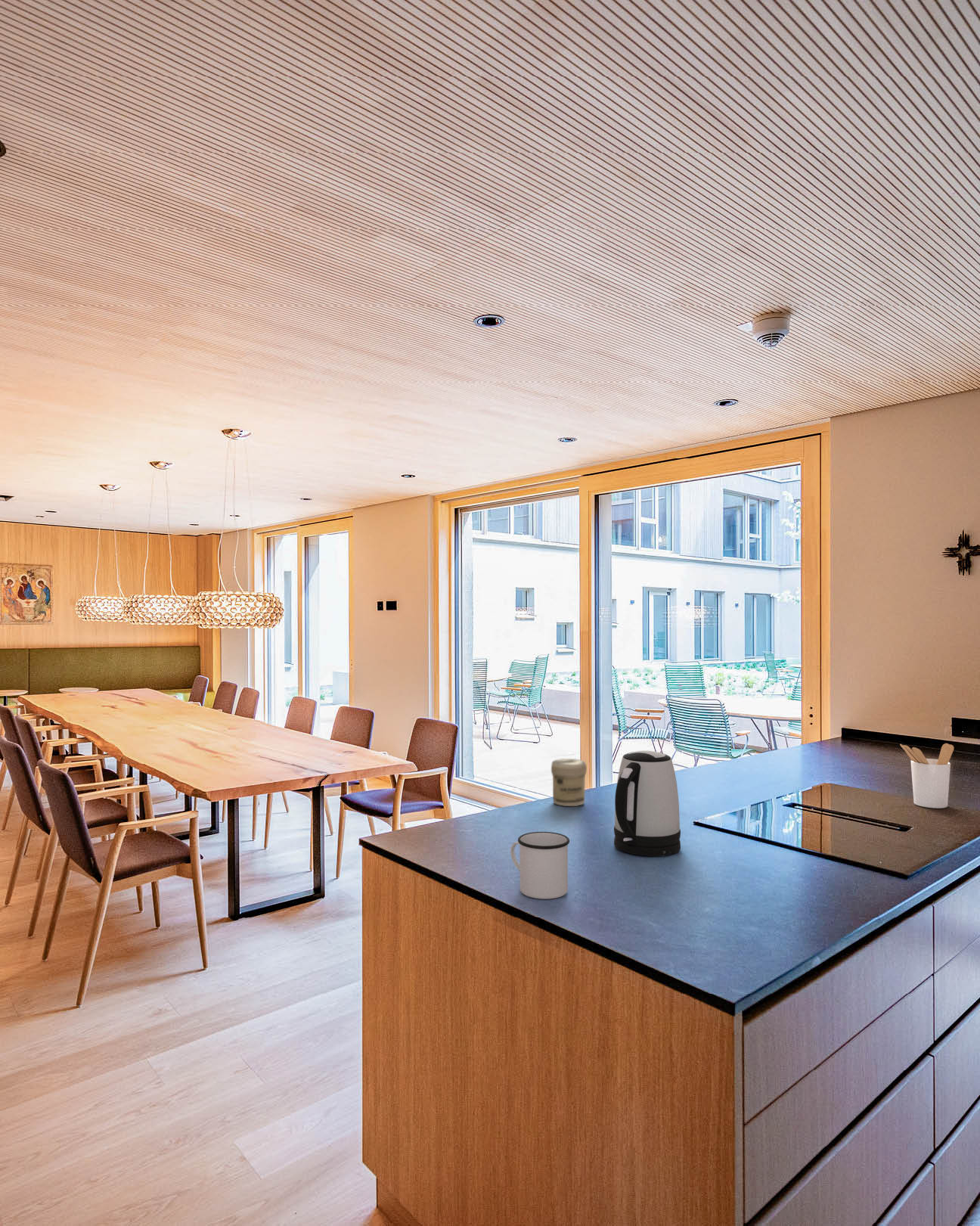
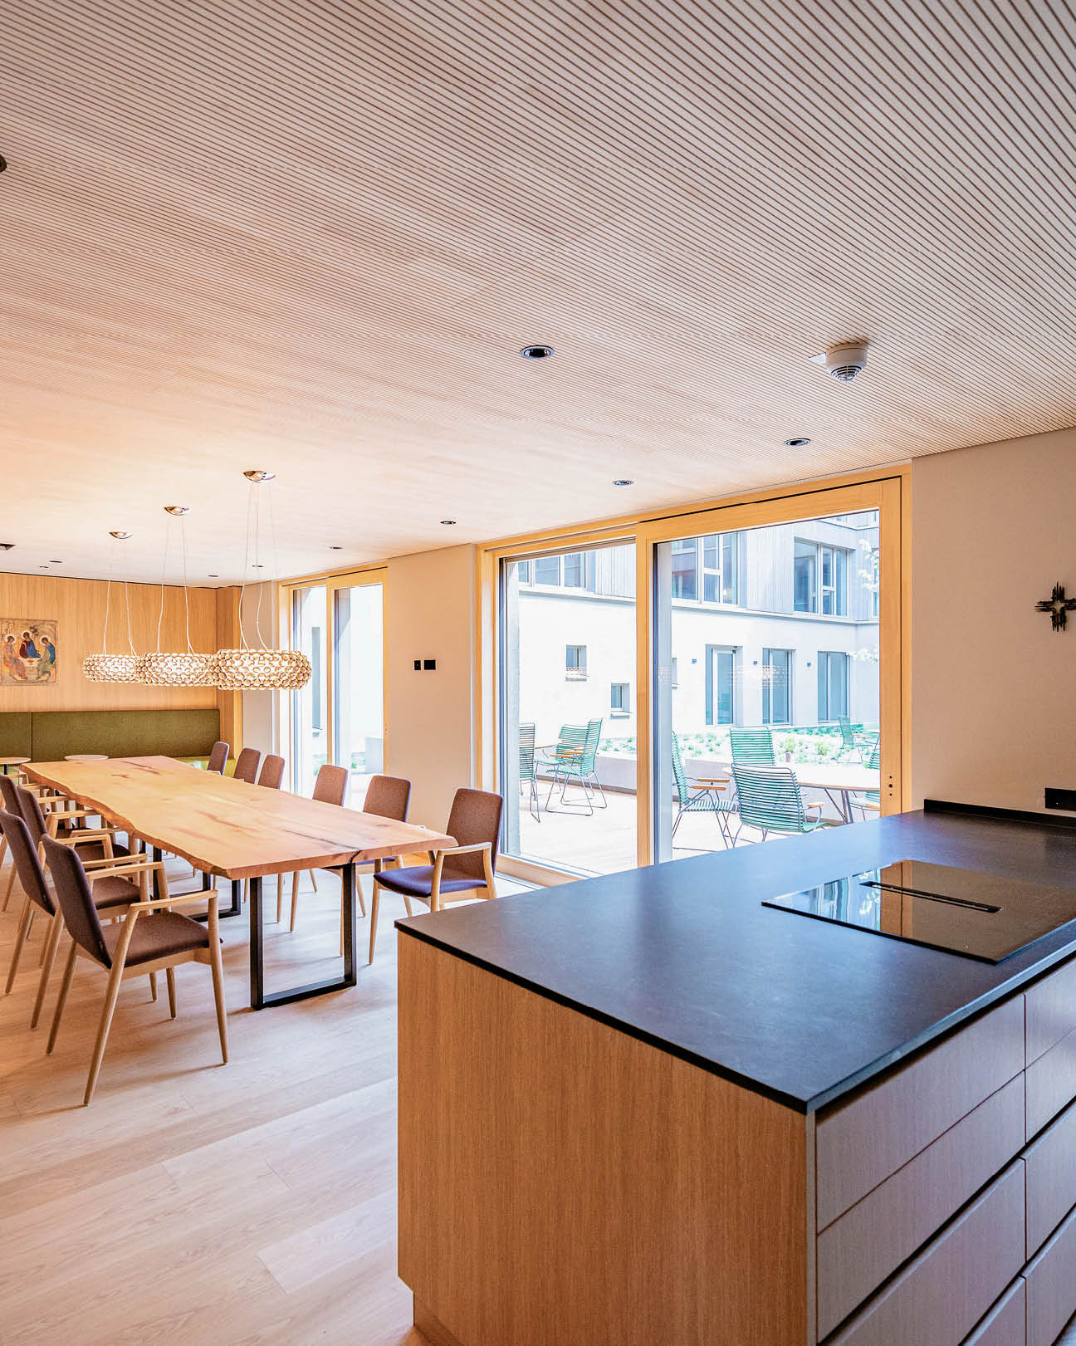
- mug [510,831,570,900]
- kettle [613,750,681,857]
- jar [550,758,588,807]
- utensil holder [899,743,954,809]
